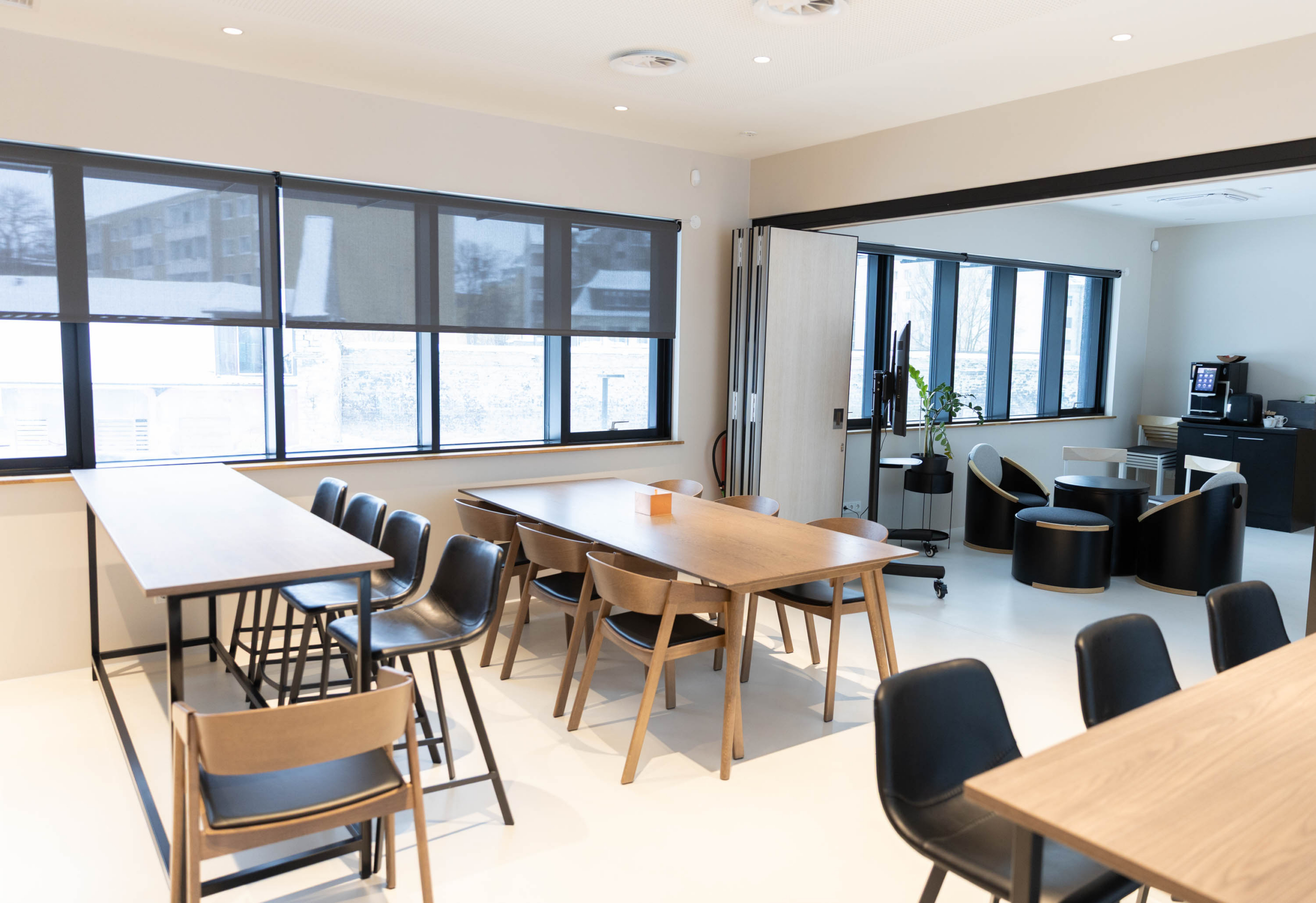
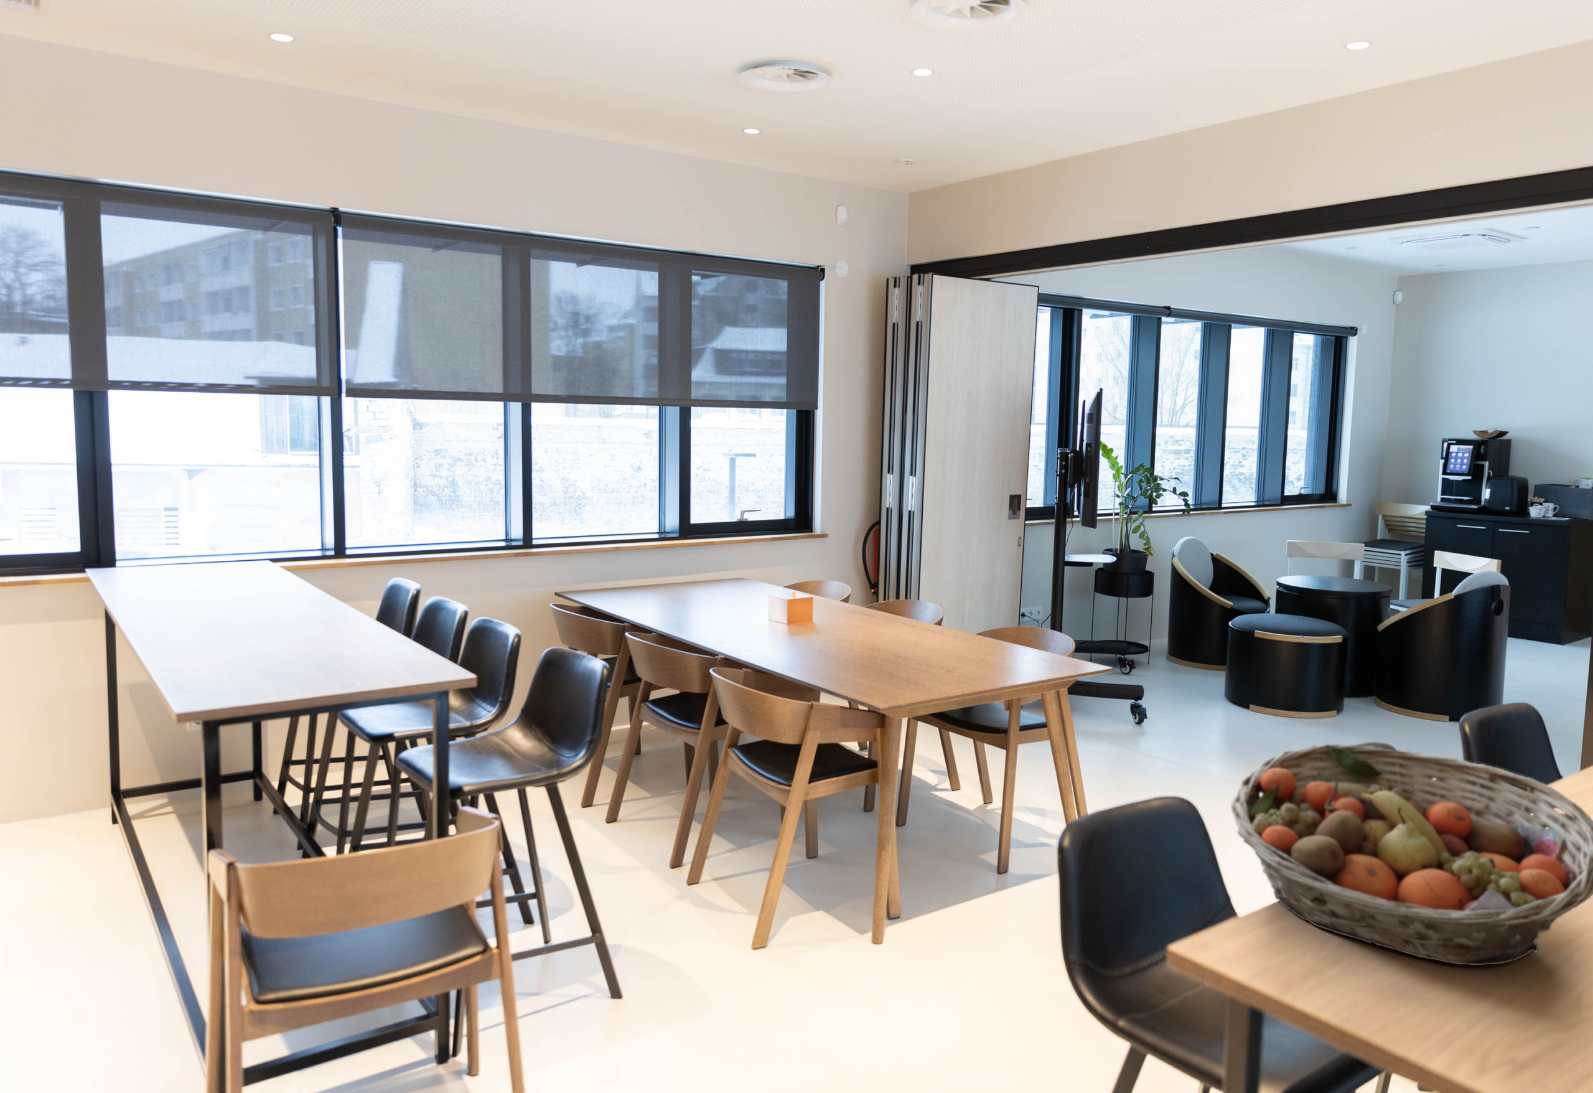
+ fruit basket [1230,744,1593,966]
